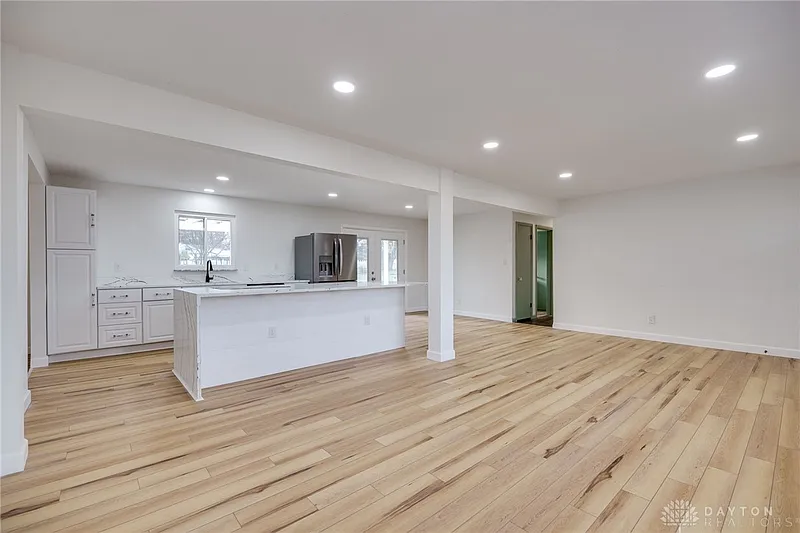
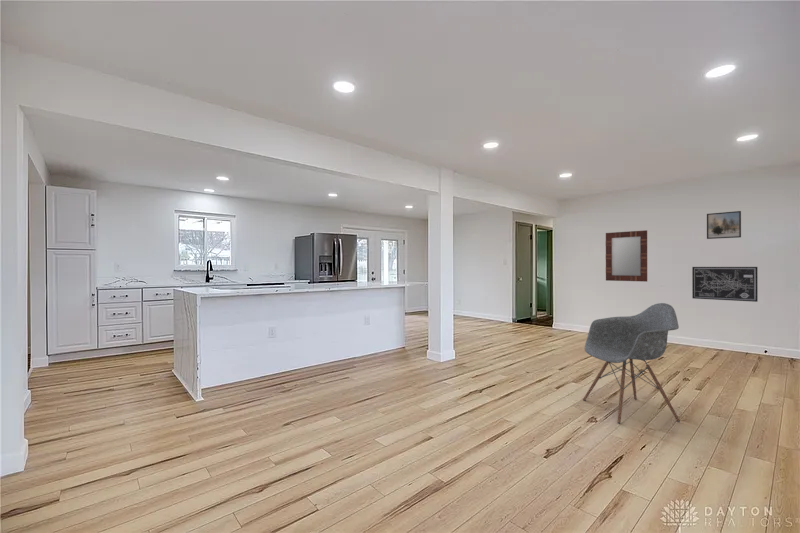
+ home mirror [605,229,648,283]
+ armchair [582,302,681,424]
+ wall art [691,266,759,303]
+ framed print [706,210,742,240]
